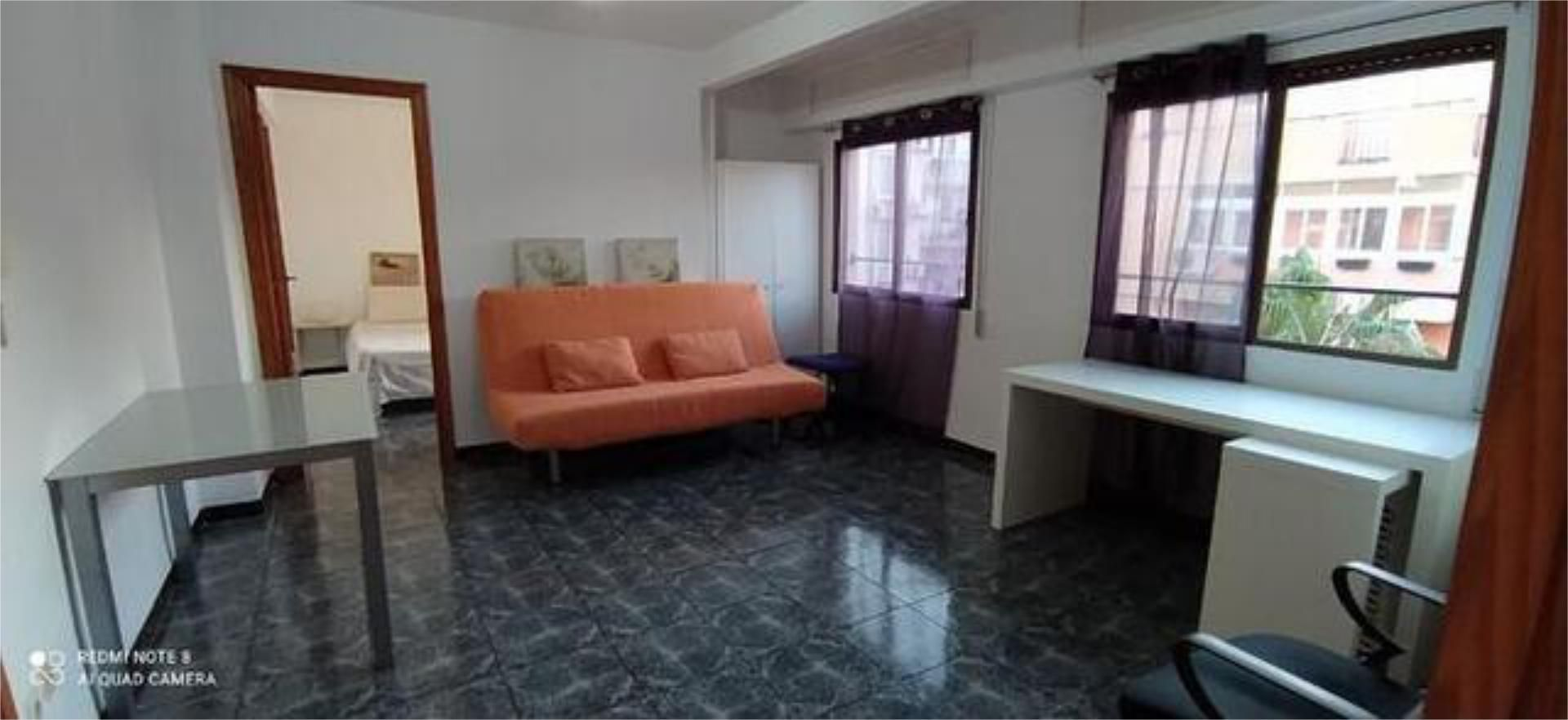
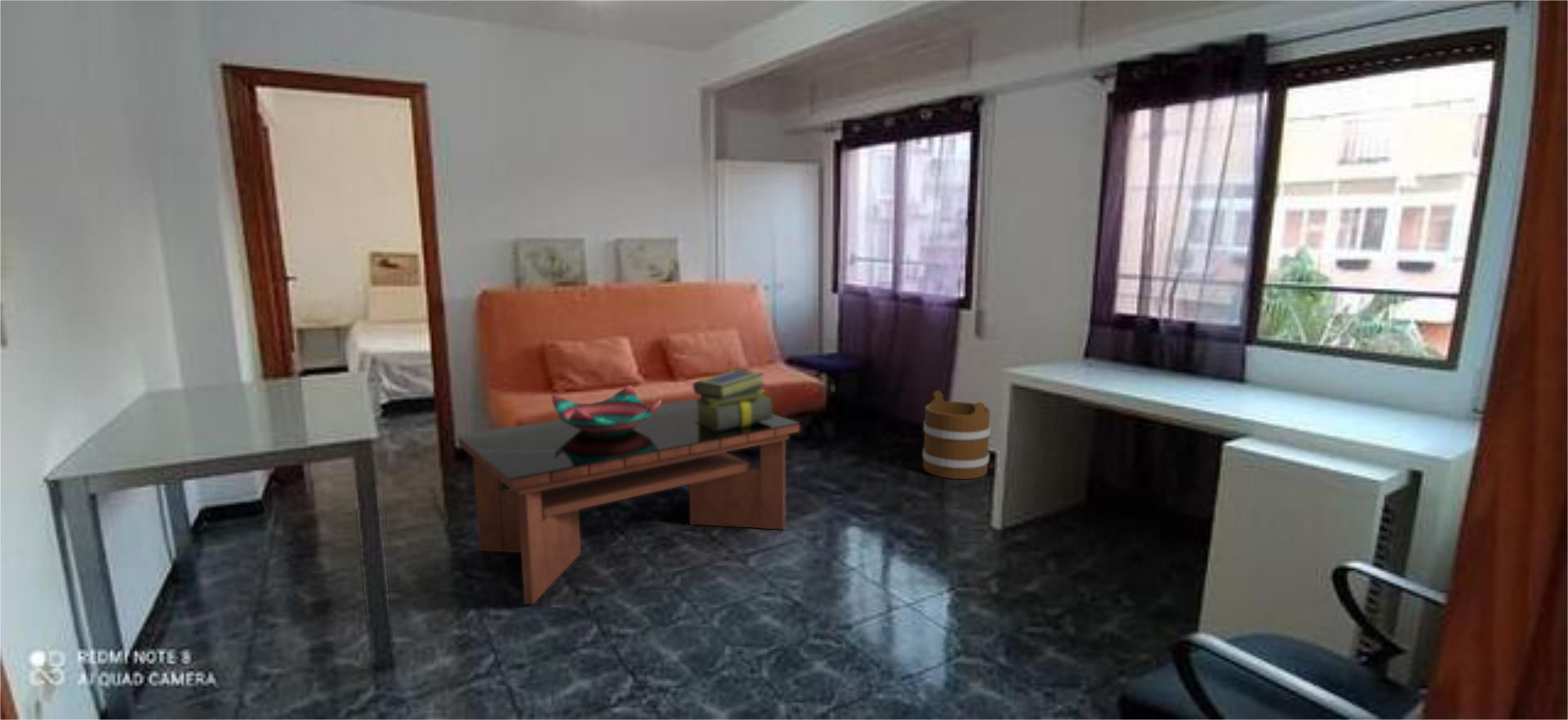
+ stack of books [692,368,773,431]
+ coffee table [457,398,800,606]
+ bucket [922,390,991,480]
+ decorative bowl [550,384,662,436]
